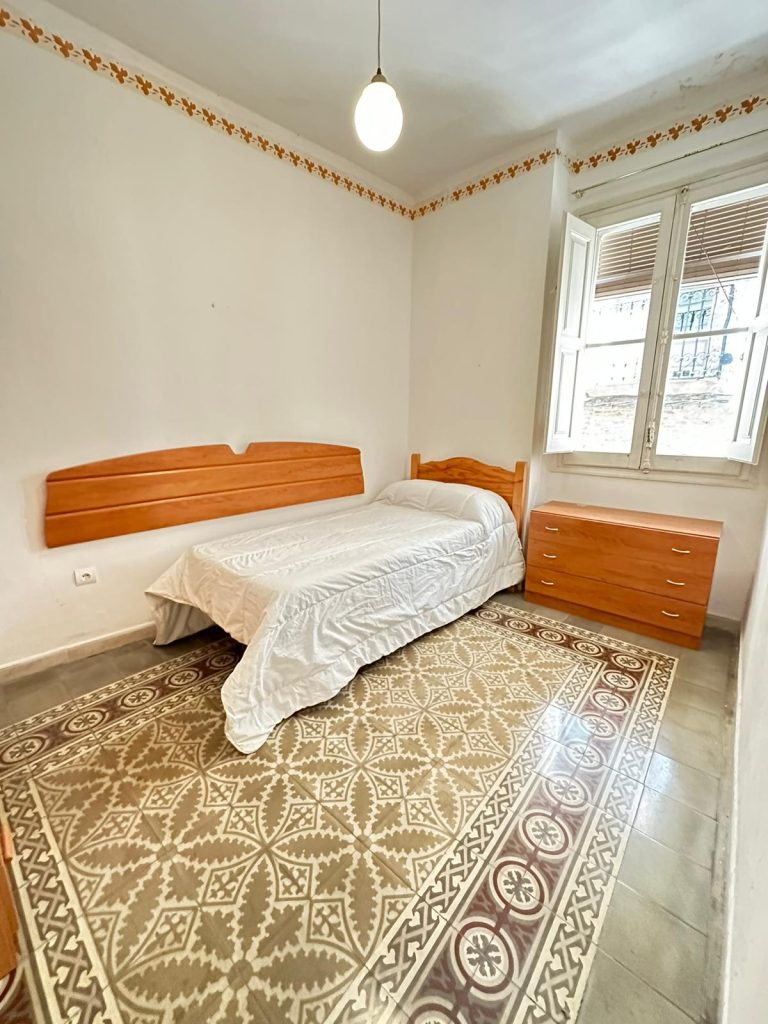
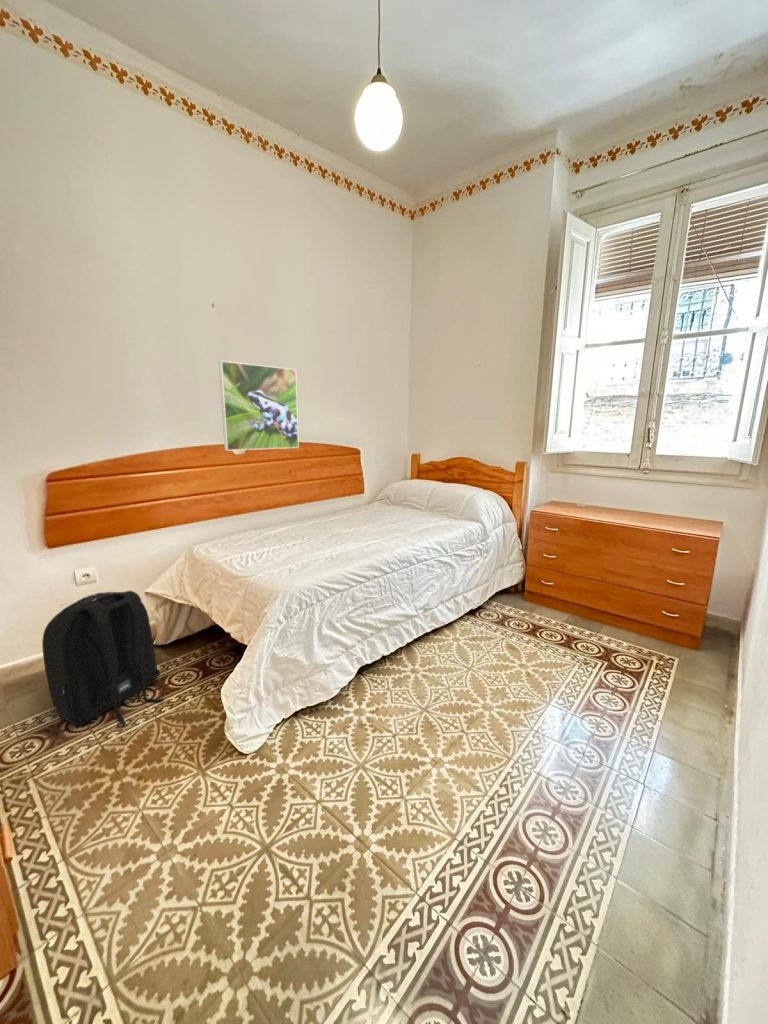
+ backpack [41,590,165,727]
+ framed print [218,360,300,452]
